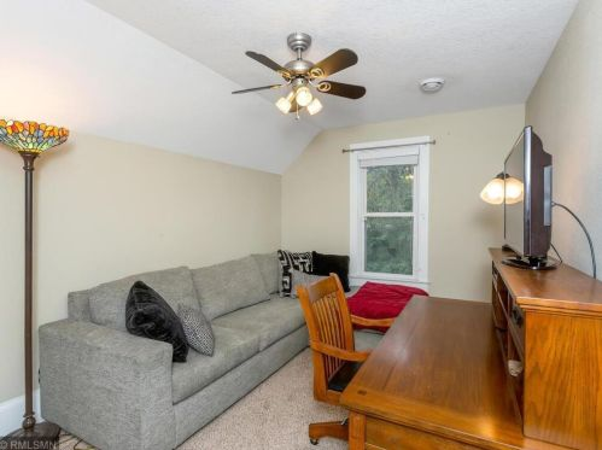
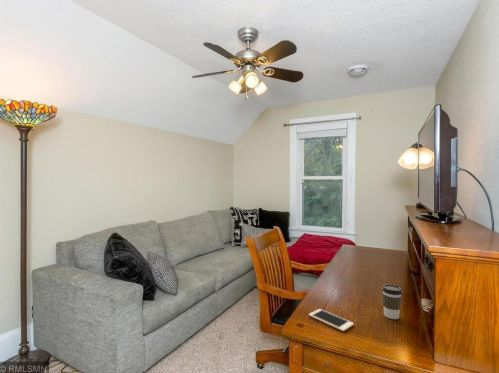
+ coffee cup [381,283,403,320]
+ cell phone [308,308,355,332]
